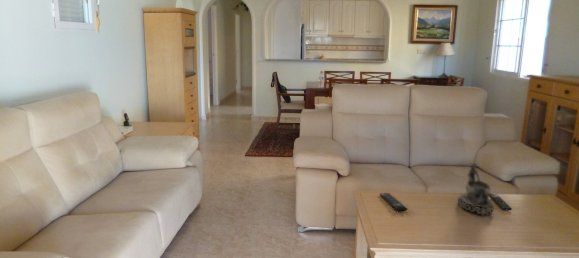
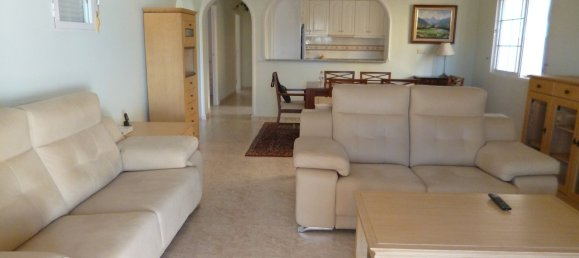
- decorative bowl [457,161,495,216]
- remote control [379,192,408,212]
